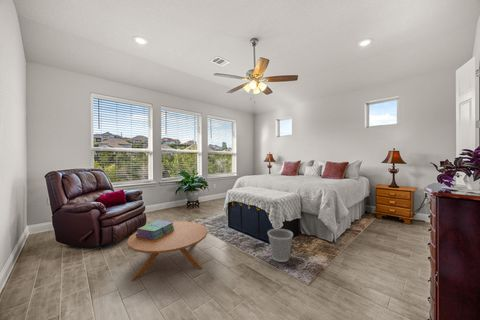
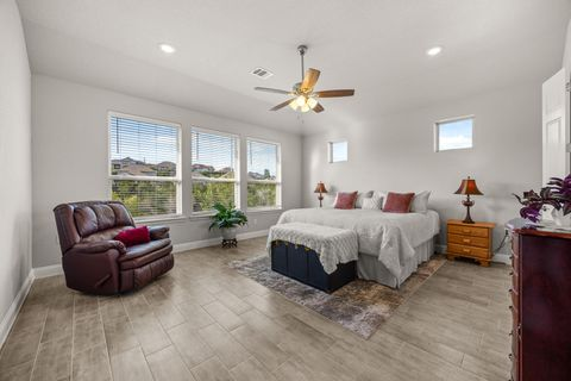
- coffee table [126,221,209,282]
- stack of books [136,219,174,240]
- wastebasket [267,228,294,263]
